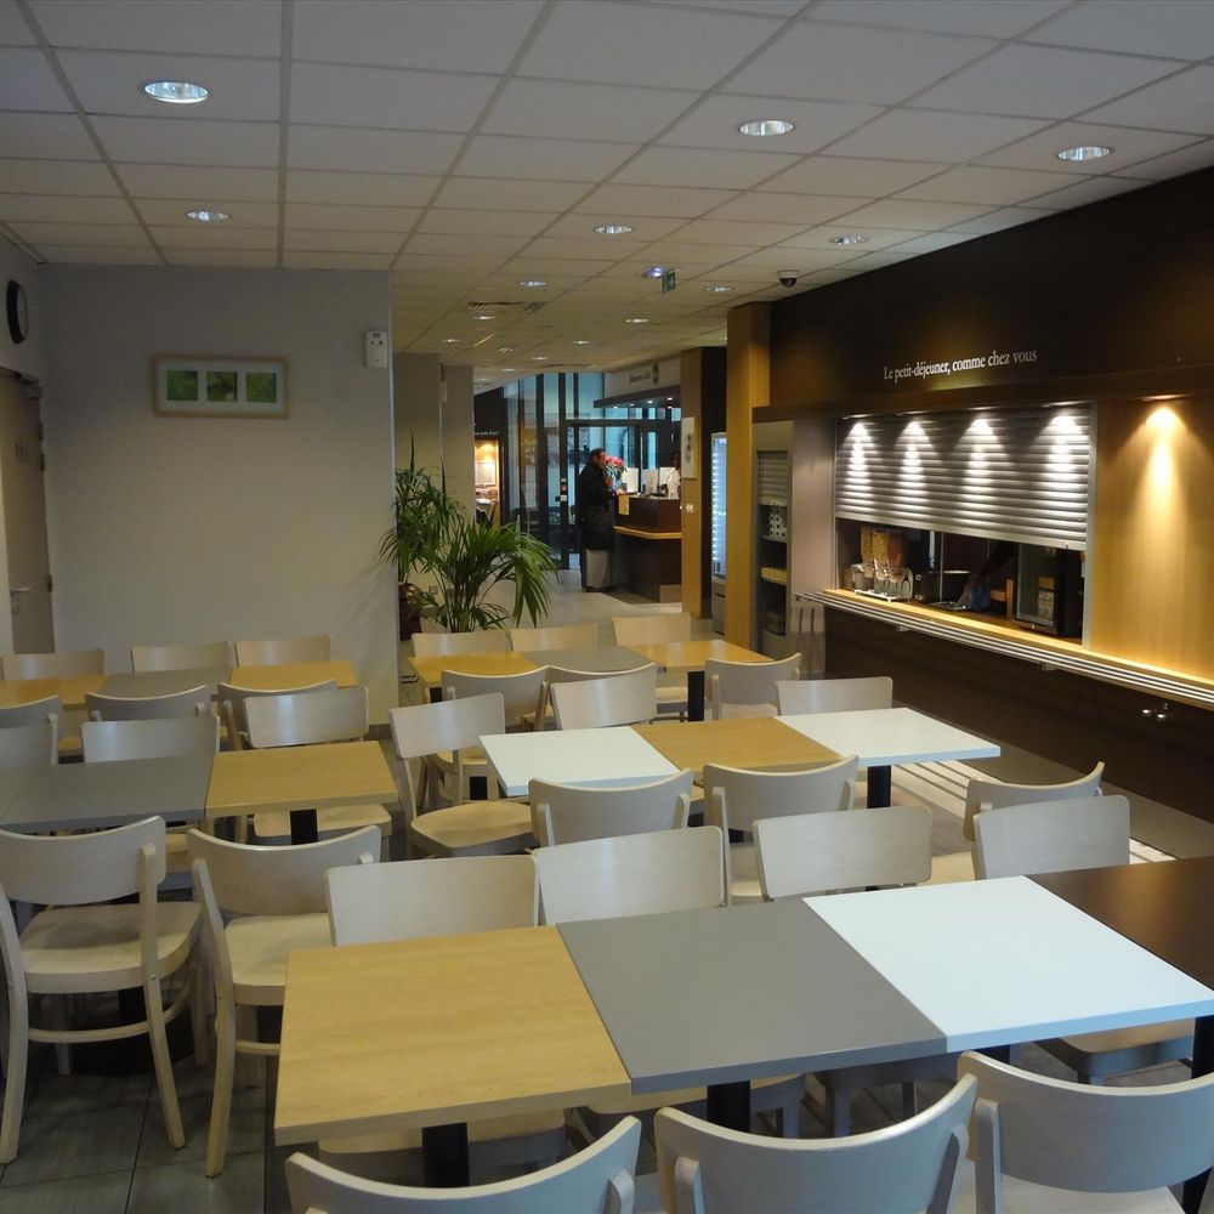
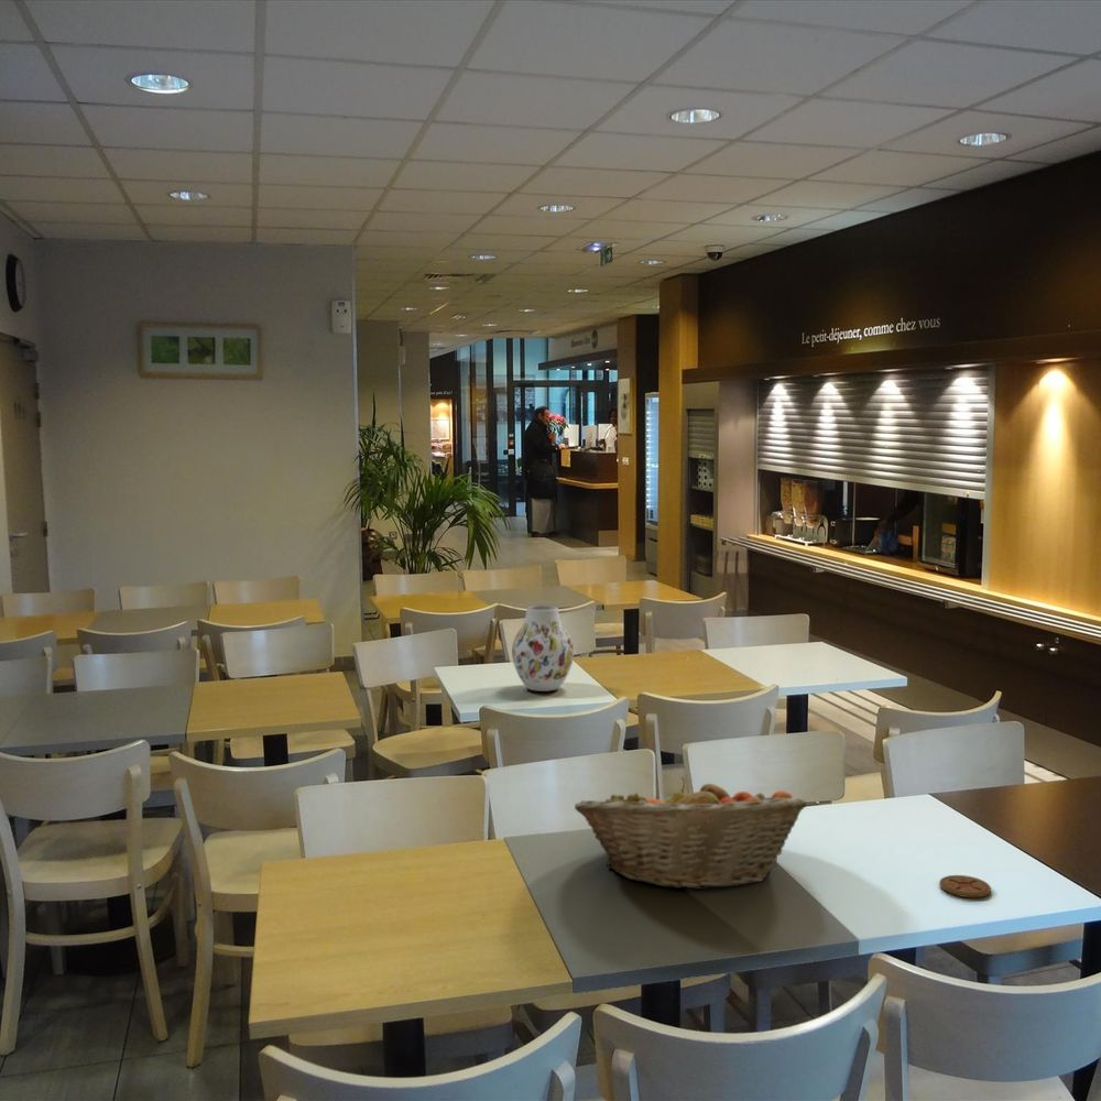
+ vase [511,603,575,693]
+ coaster [938,874,992,898]
+ fruit basket [574,776,808,891]
